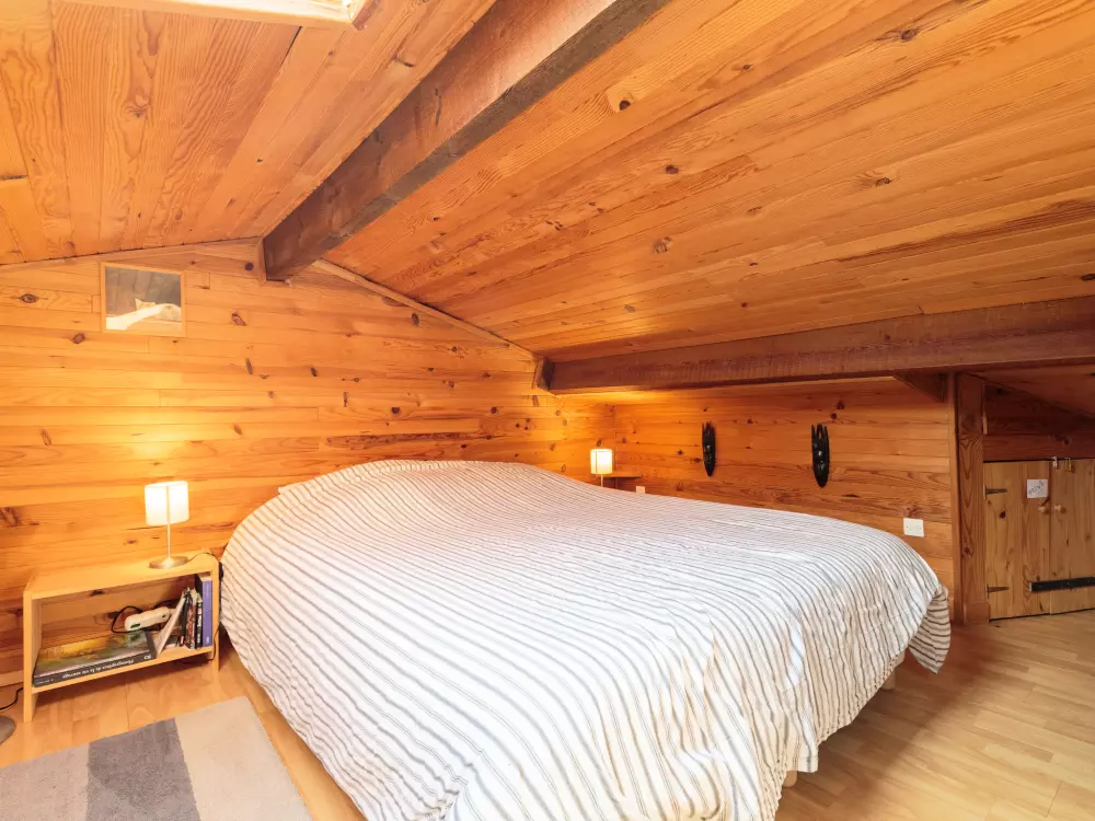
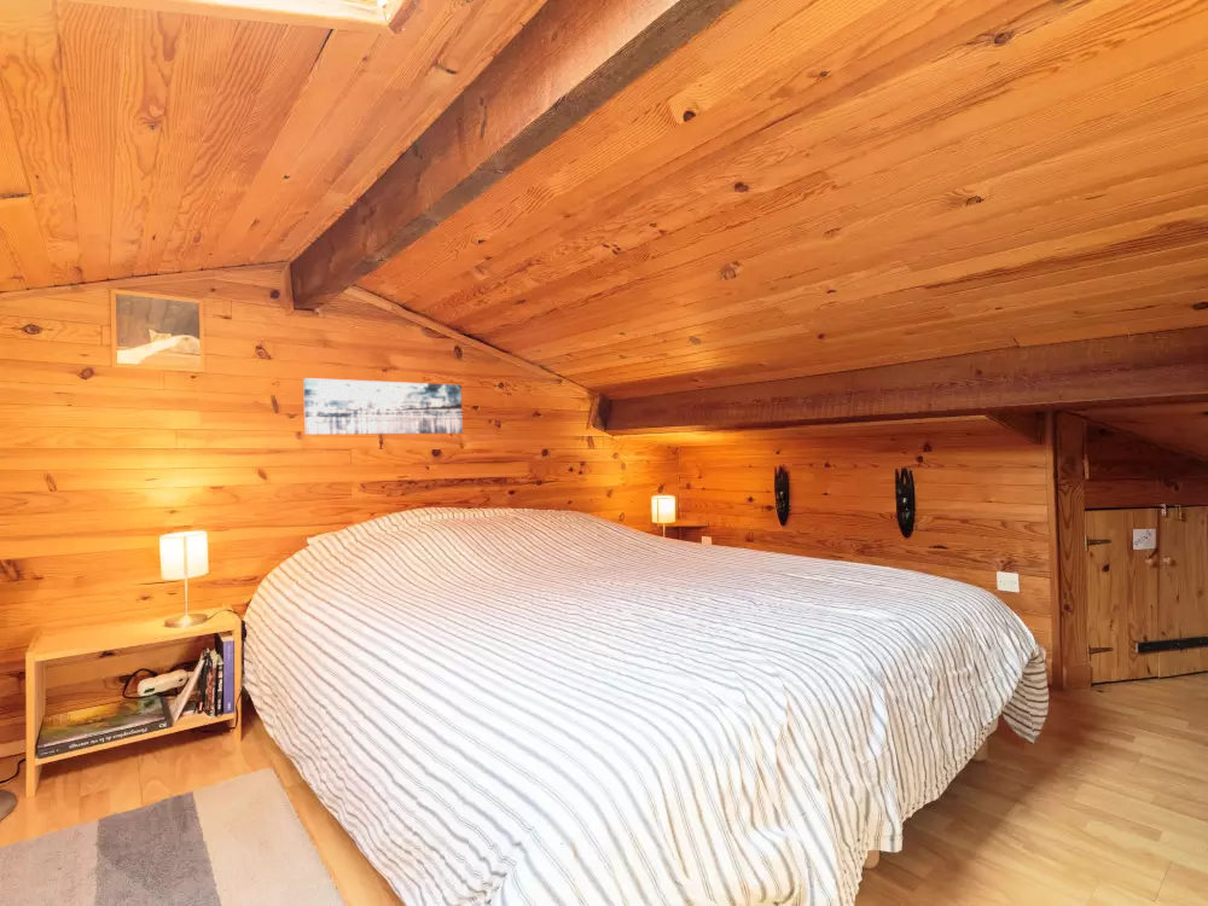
+ wall art [302,377,464,436]
